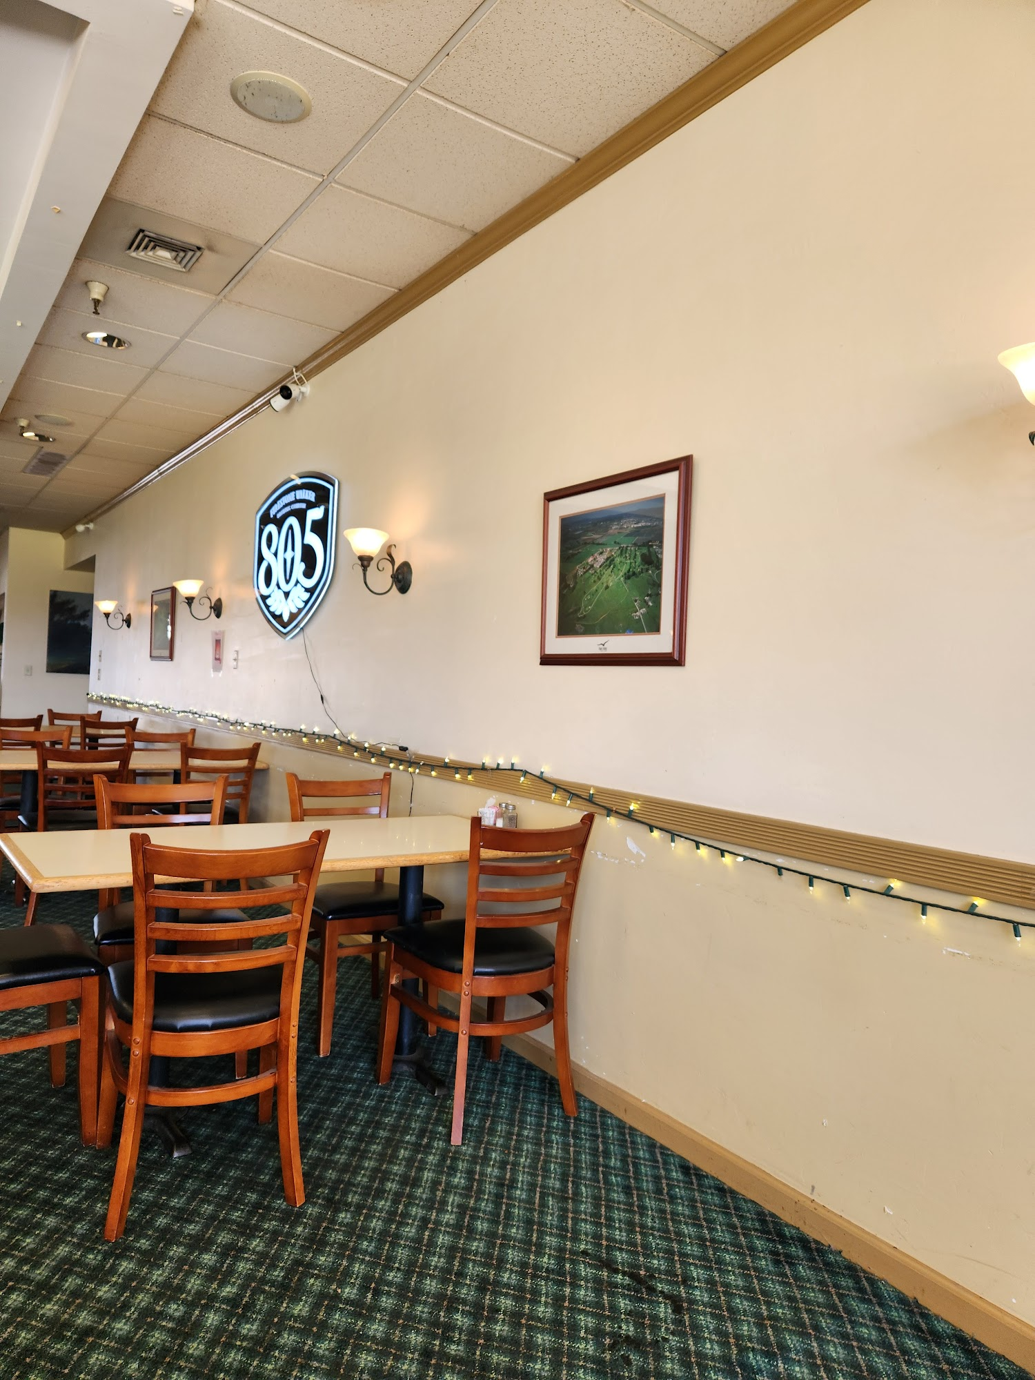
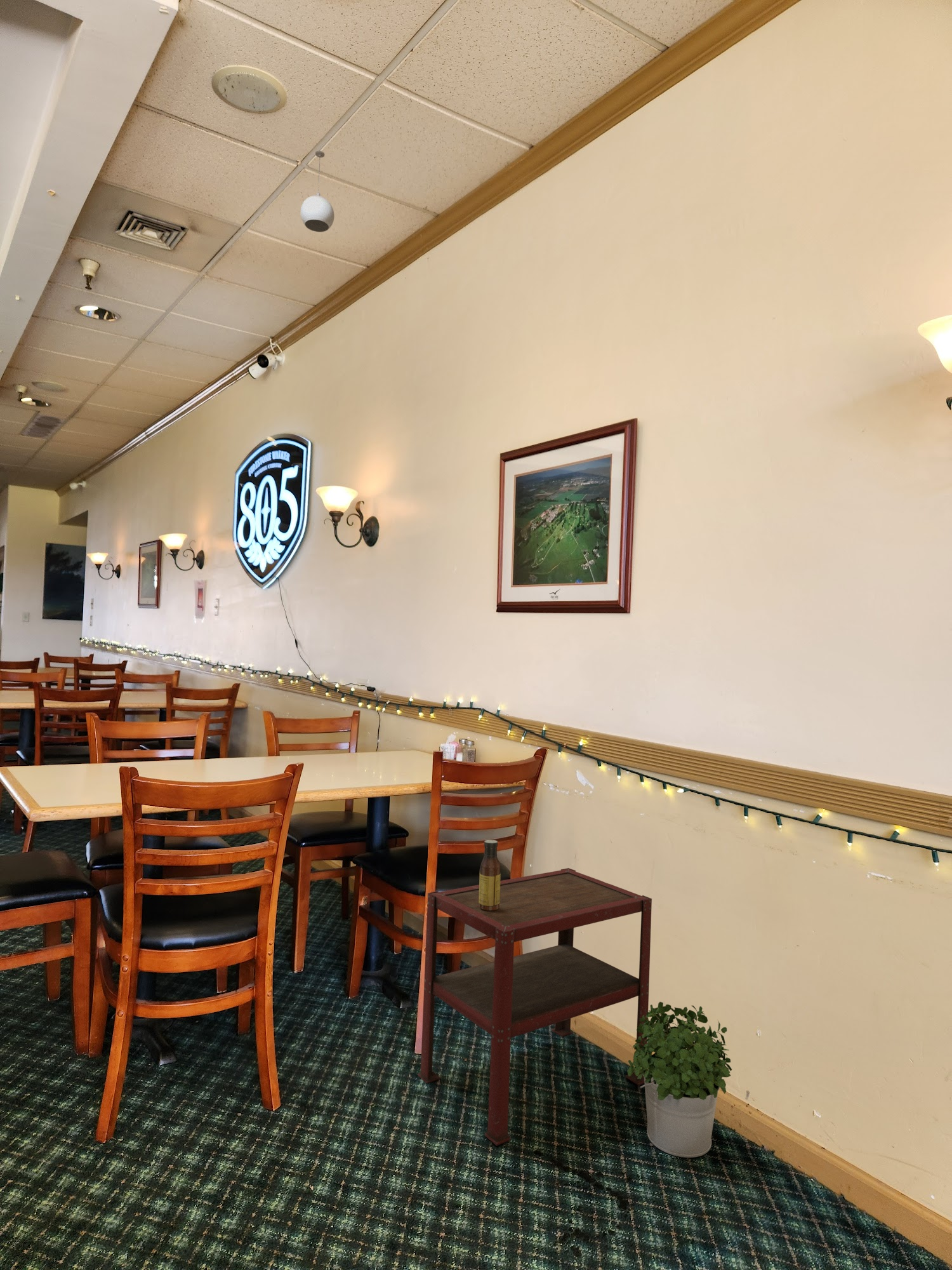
+ side table [417,867,652,1147]
+ potted plant [626,1001,732,1158]
+ pendant light [300,150,335,232]
+ sauce bottle [479,839,501,911]
